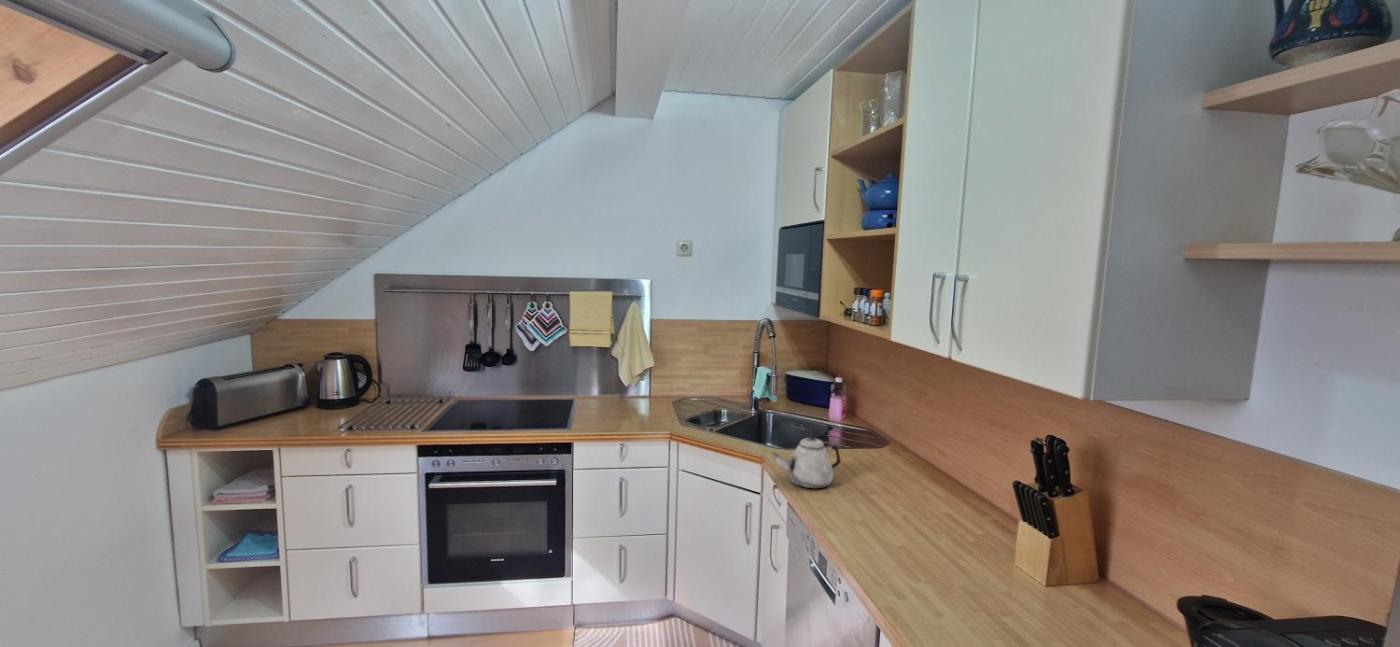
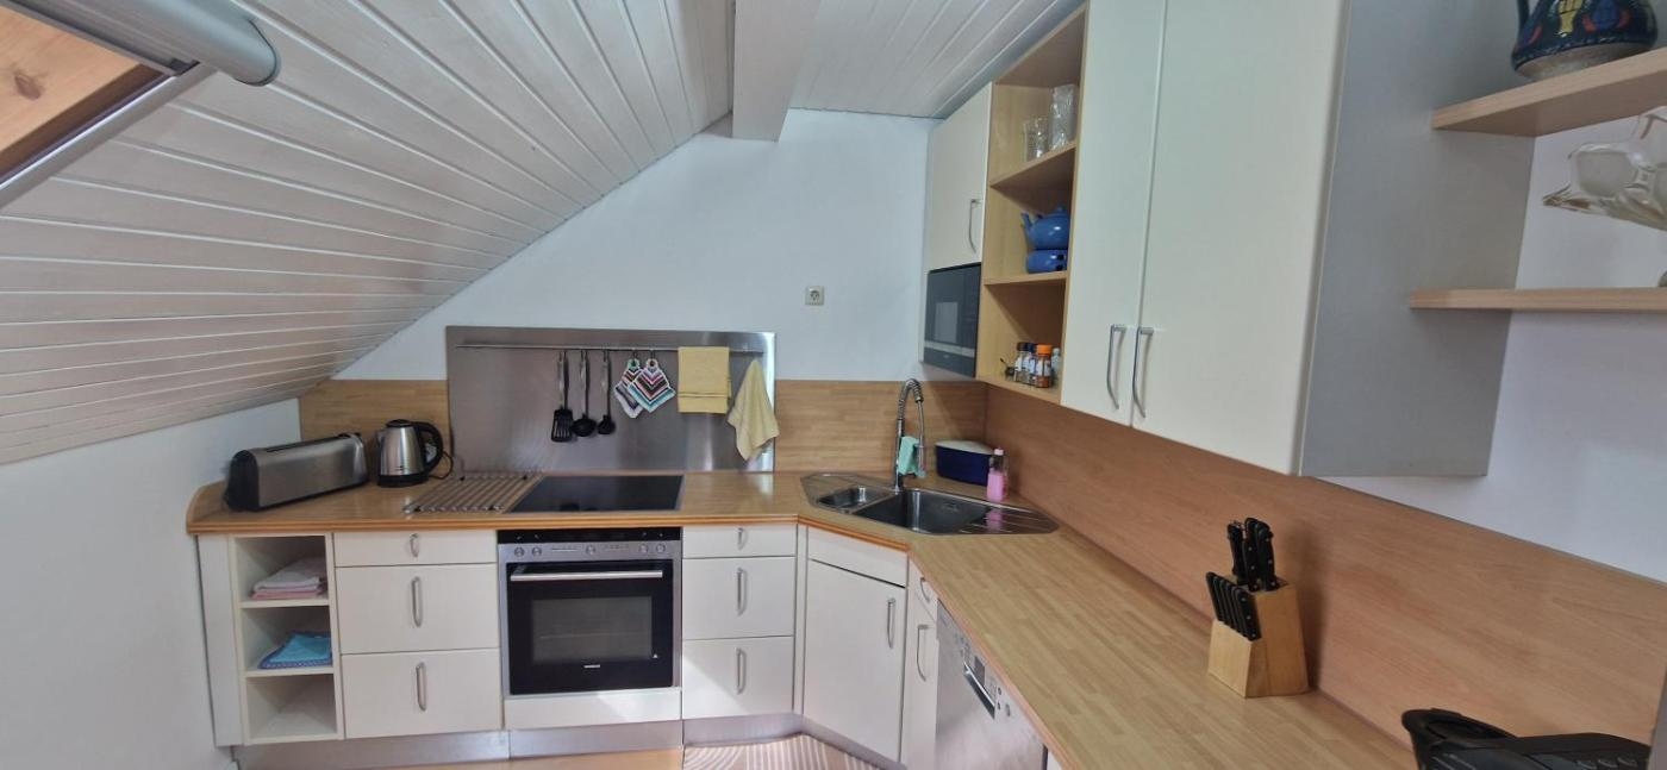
- teapot [771,434,842,490]
